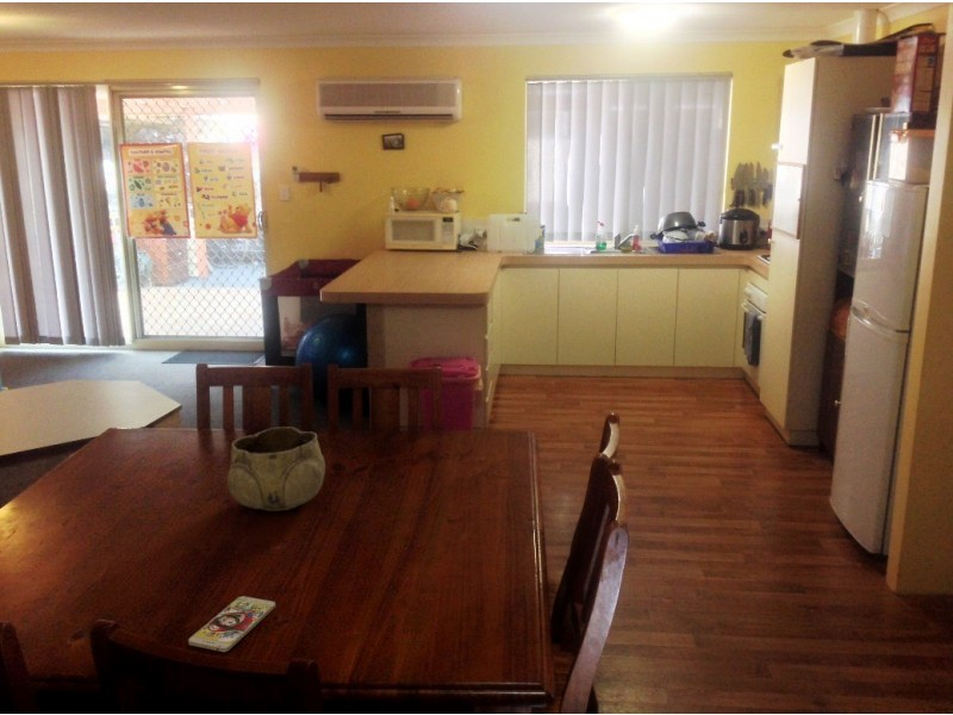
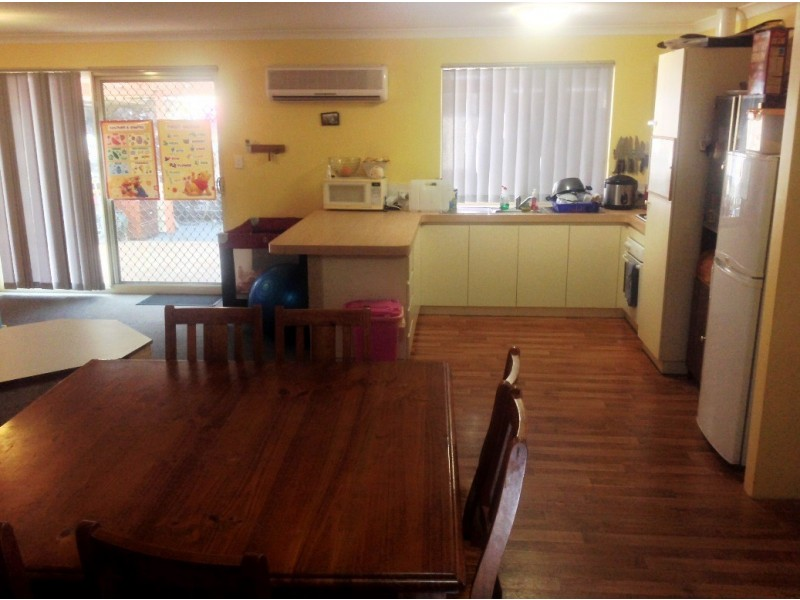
- smartphone [187,595,276,653]
- decorative bowl [226,425,326,512]
